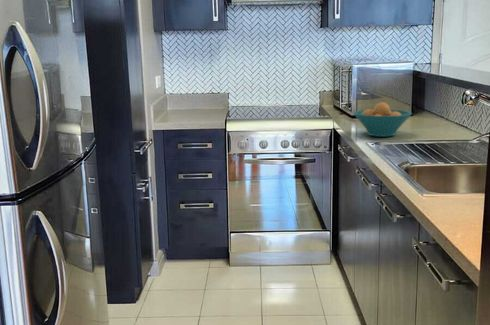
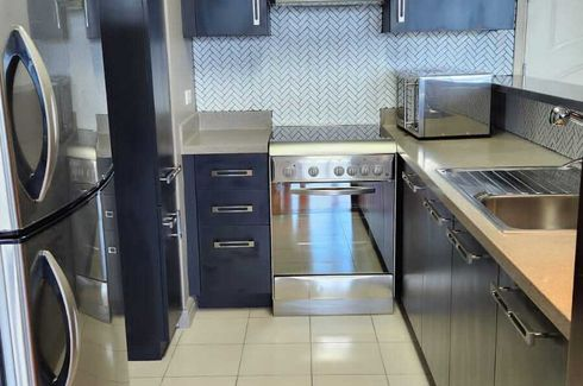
- fruit bowl [352,101,413,138]
